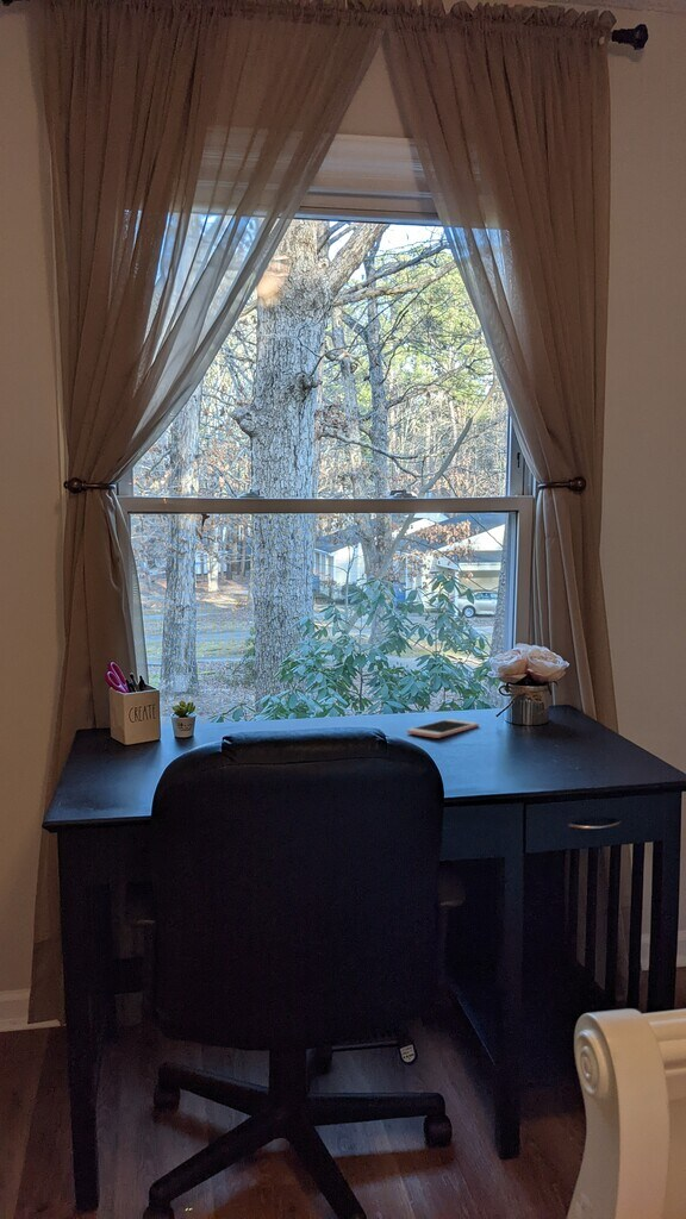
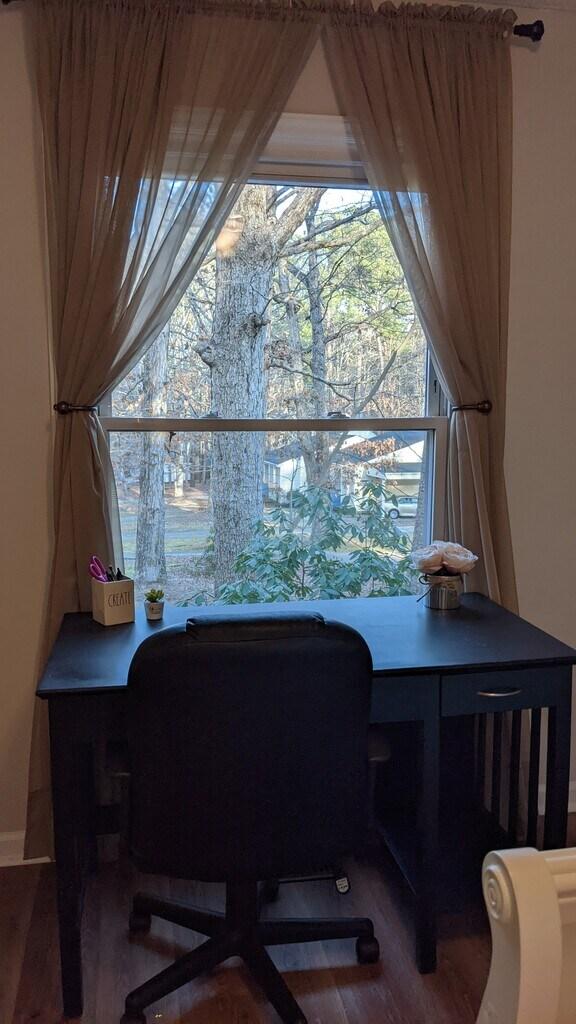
- cell phone [406,718,480,739]
